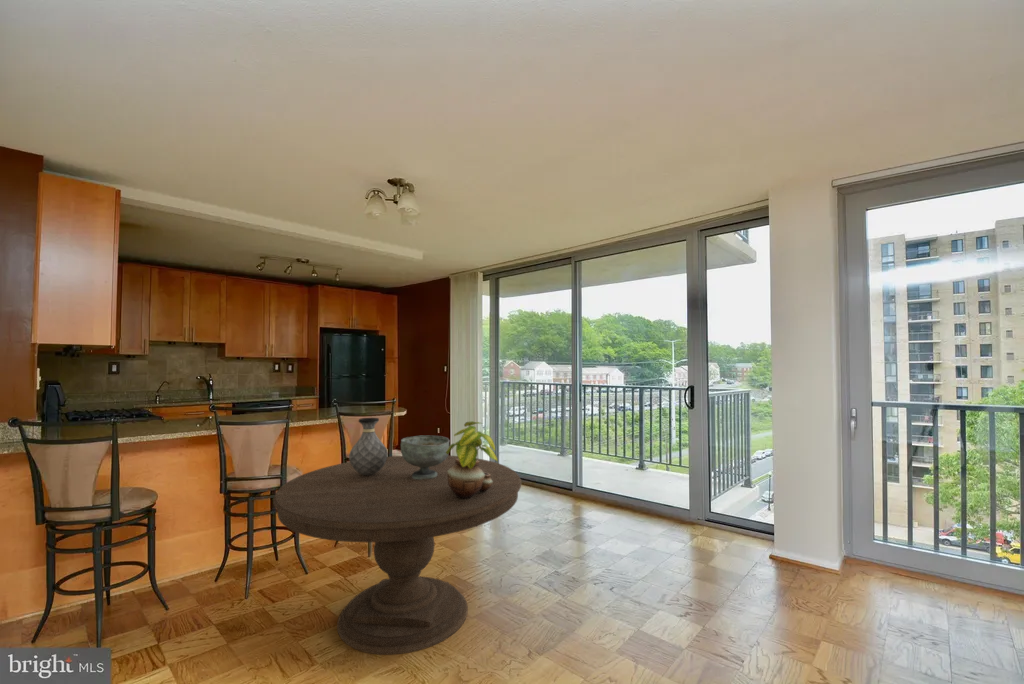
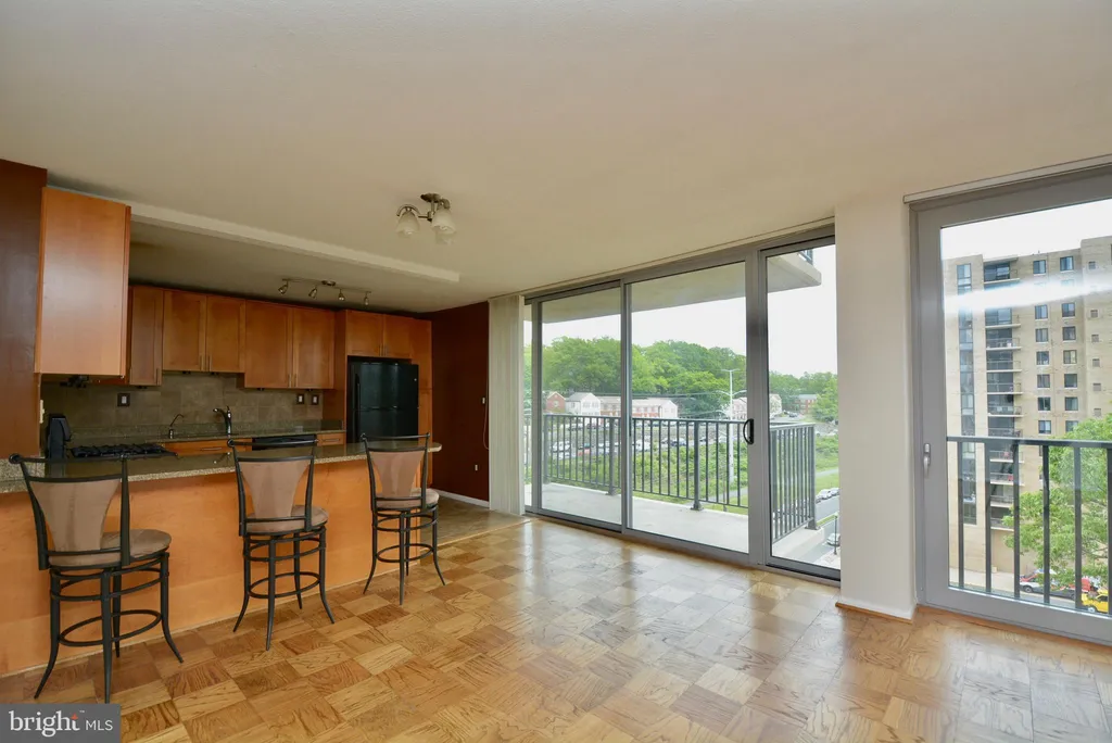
- decorative bowl [400,435,450,479]
- potted plant [446,420,499,499]
- vase [348,417,389,475]
- dining table [272,455,522,656]
